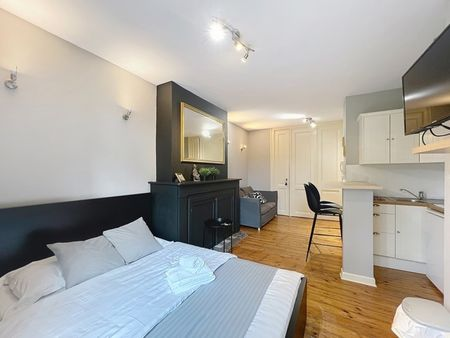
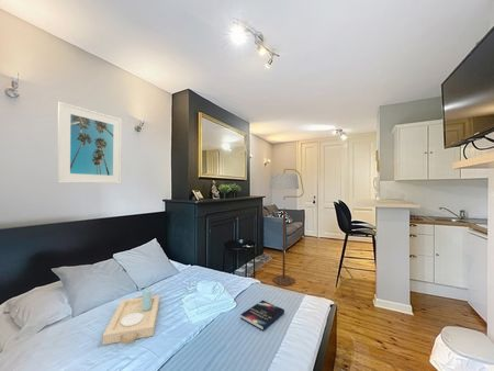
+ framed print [56,100,123,184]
+ hardback book [239,300,285,331]
+ floor lamp [269,168,305,286]
+ serving tray [102,285,160,346]
